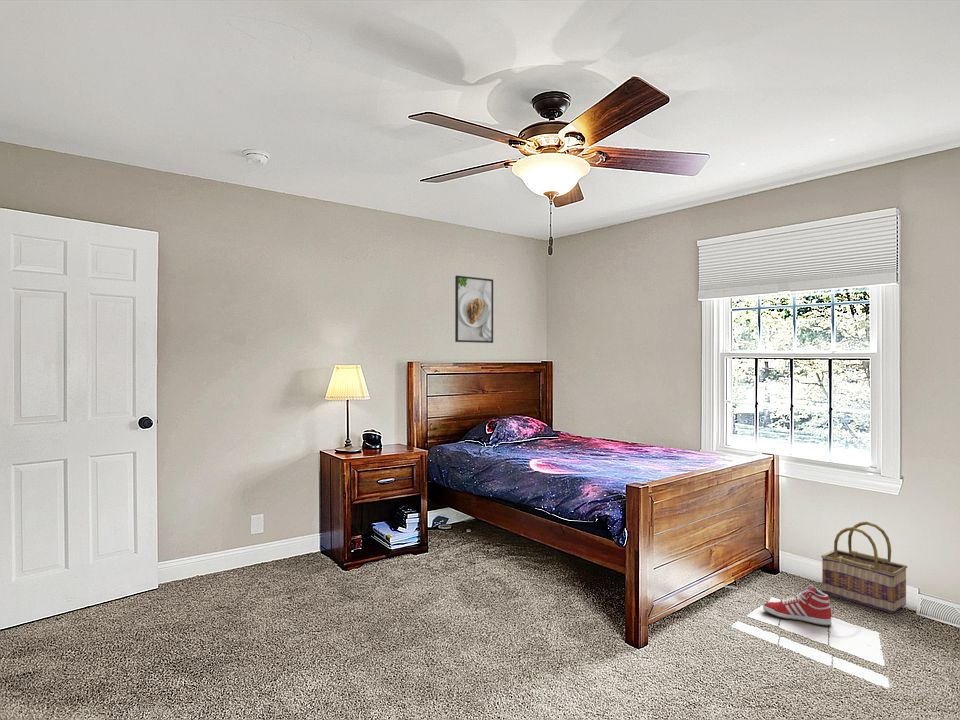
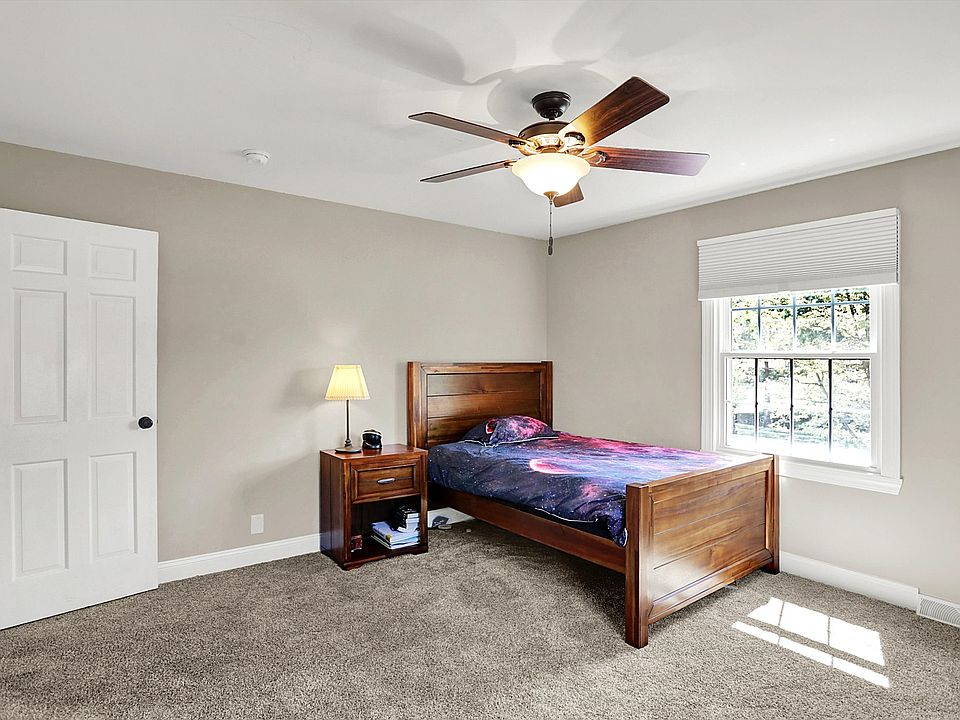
- basket [820,521,908,614]
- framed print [454,275,494,344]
- sneaker [762,584,833,627]
